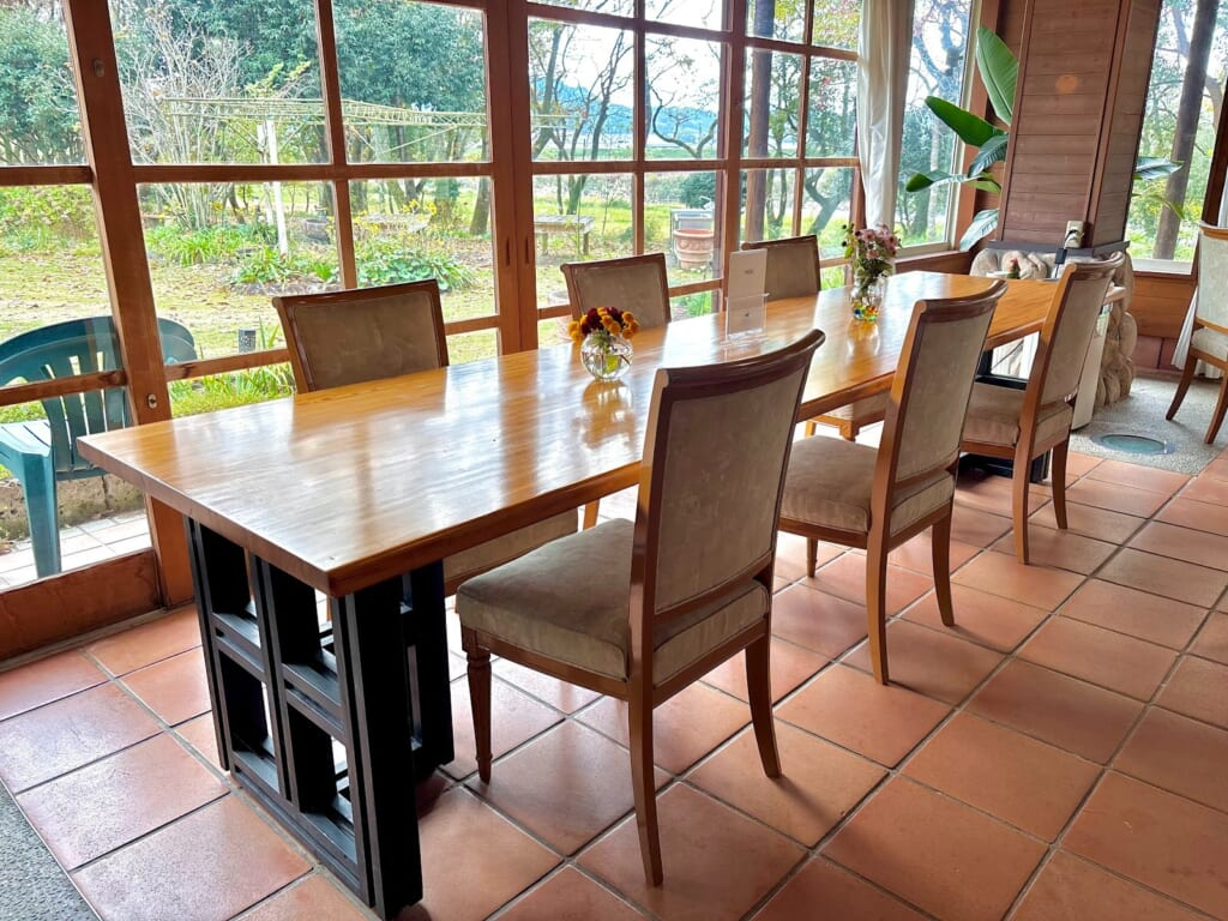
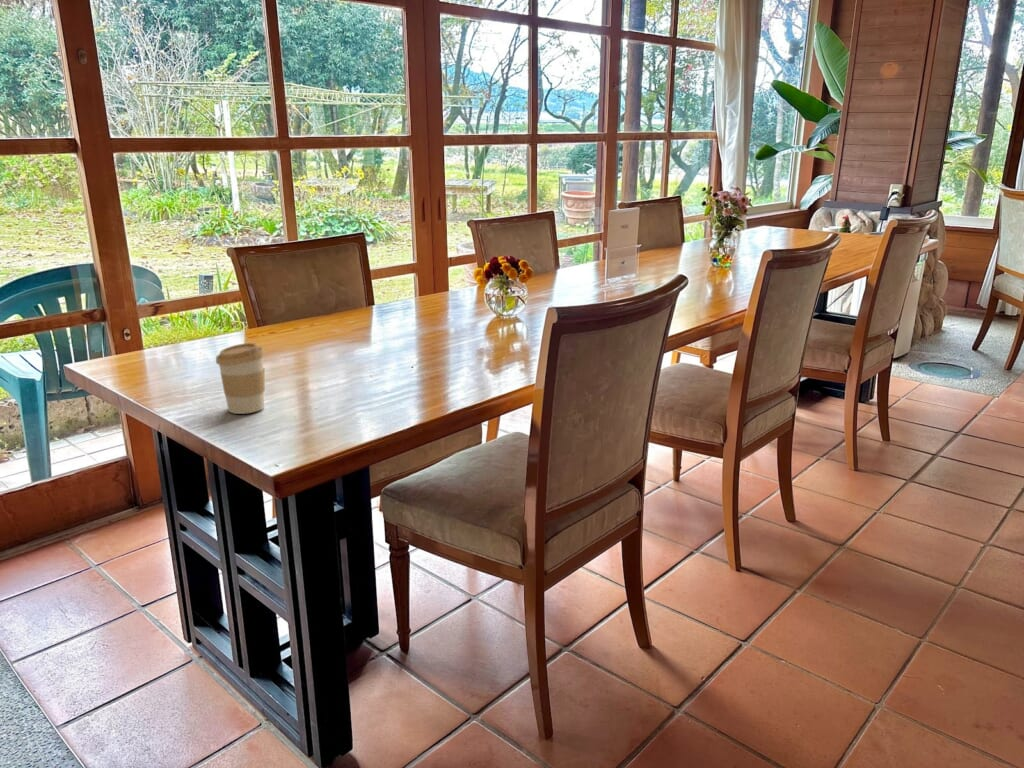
+ coffee cup [215,342,266,415]
